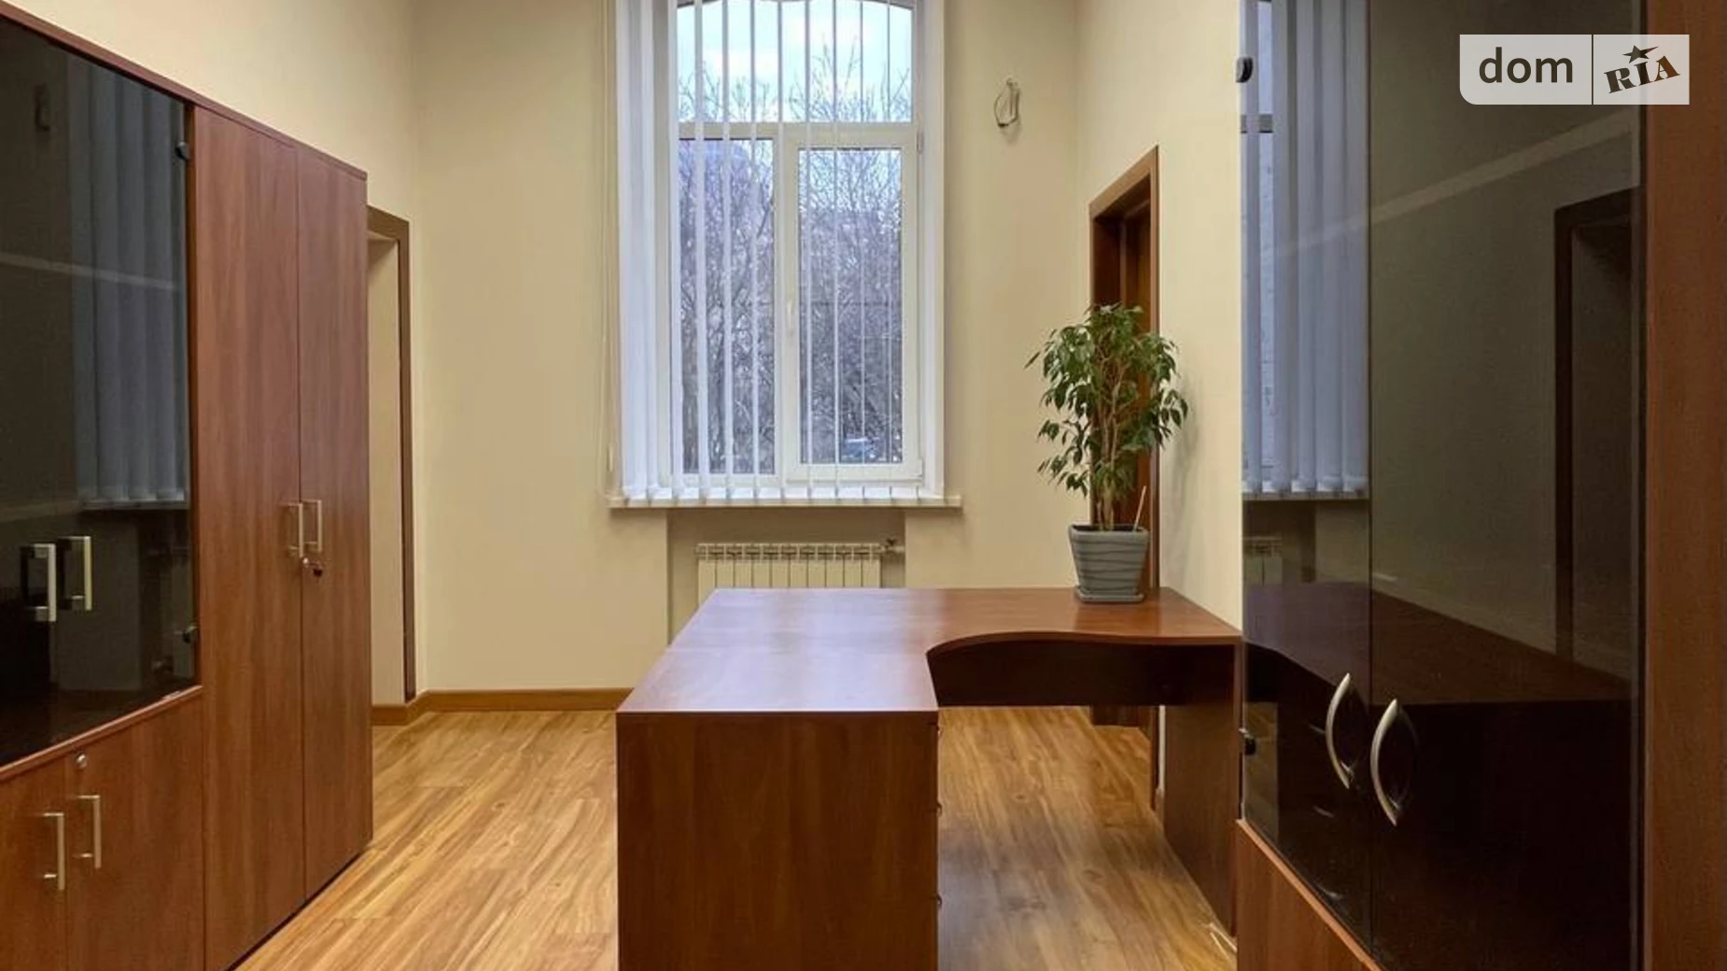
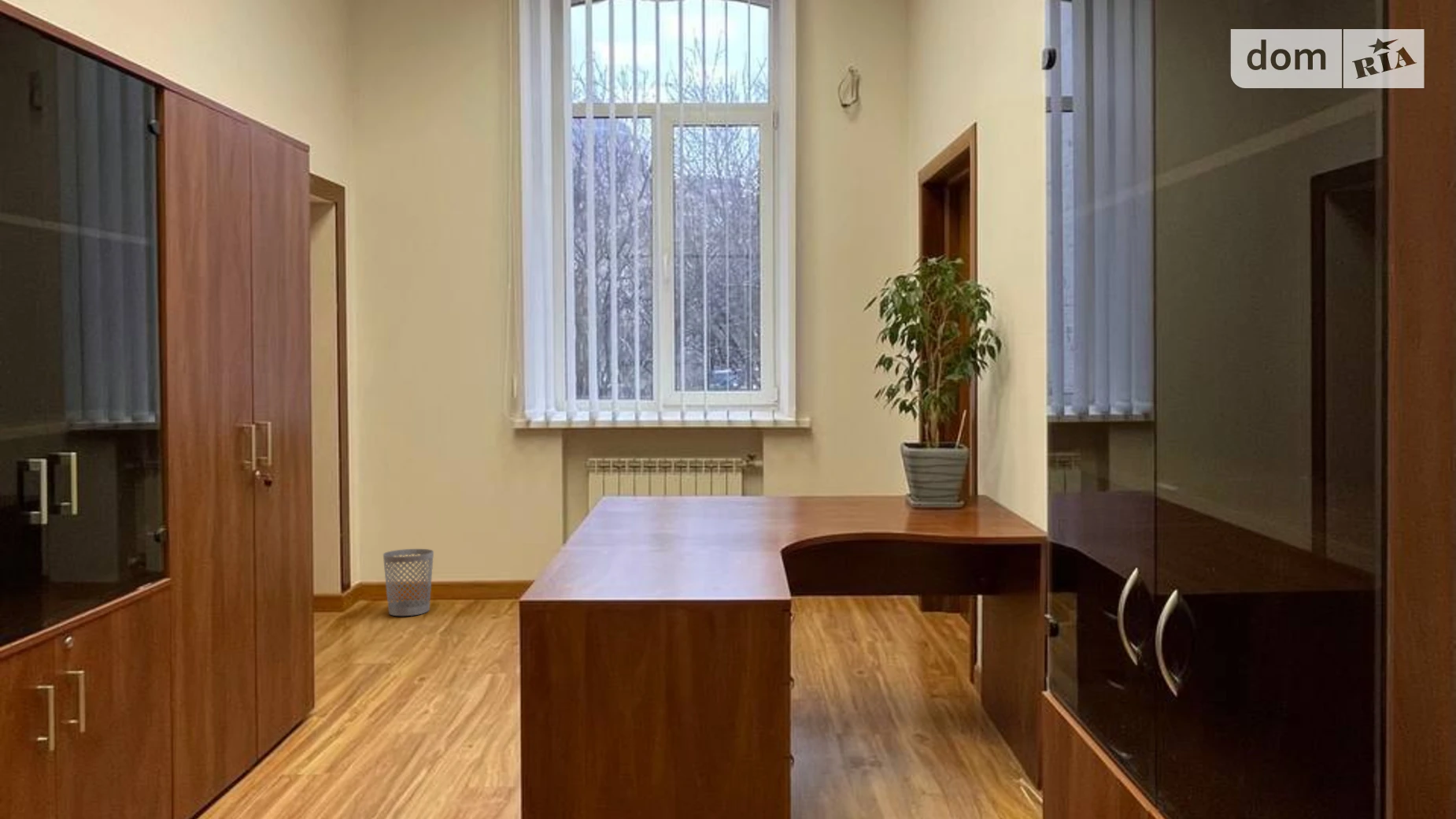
+ wastebasket [382,548,434,617]
